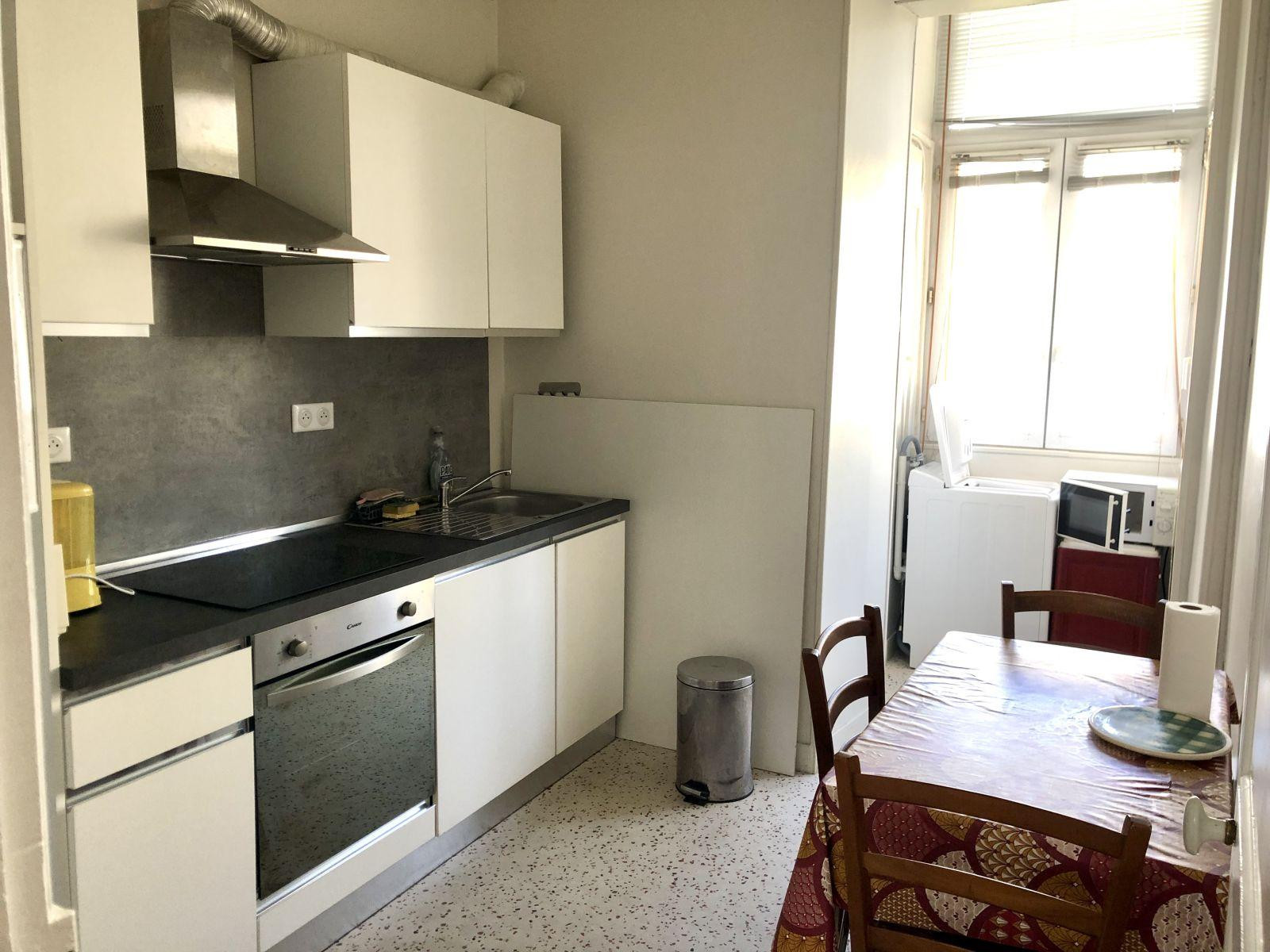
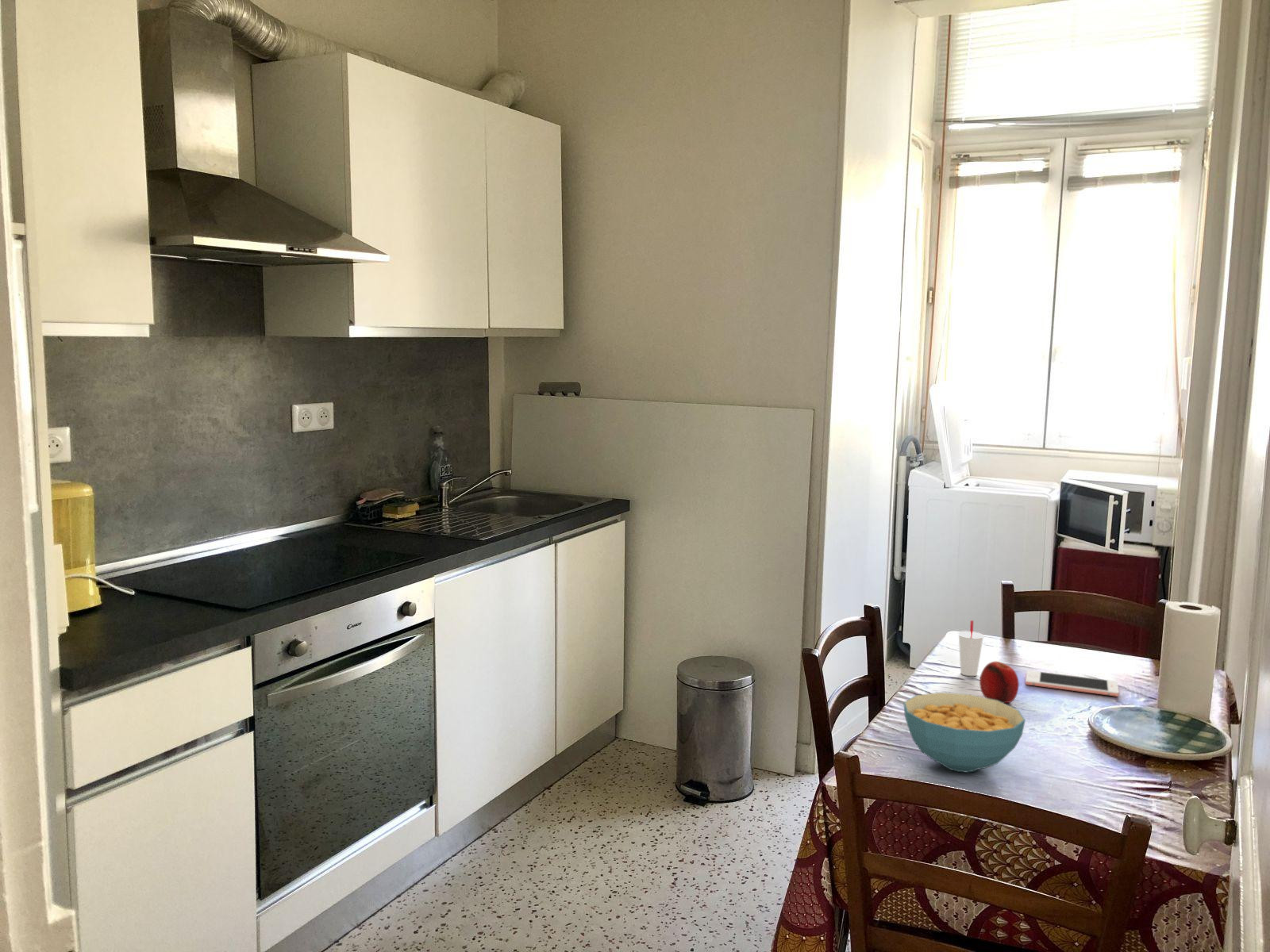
+ cup [957,620,984,677]
+ cereal bowl [902,692,1026,774]
+ cell phone [1025,670,1120,697]
+ fruit [979,661,1020,704]
